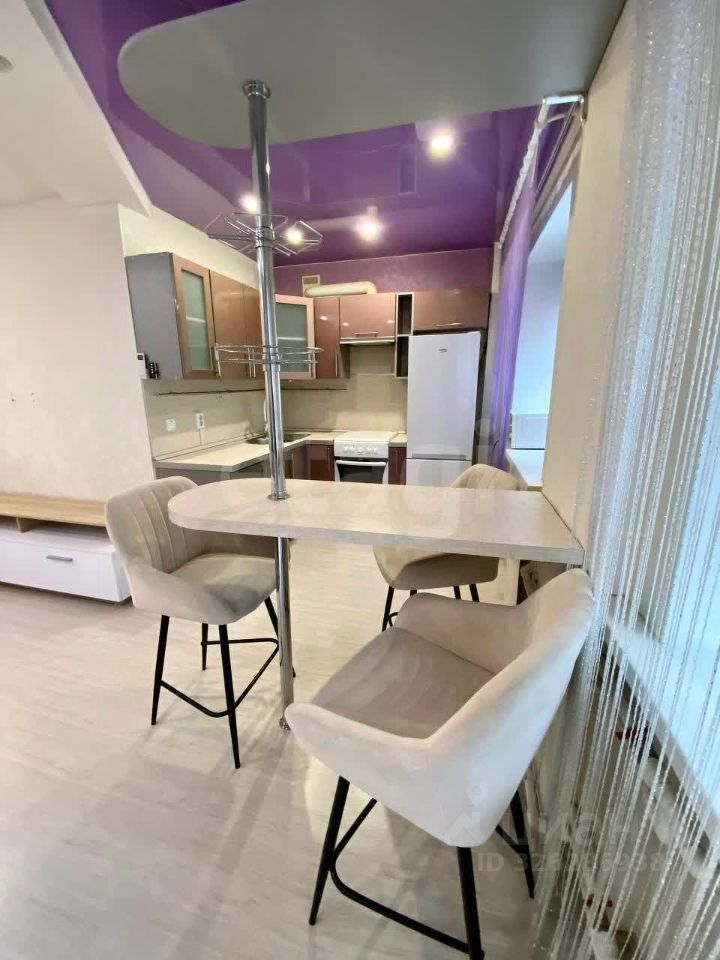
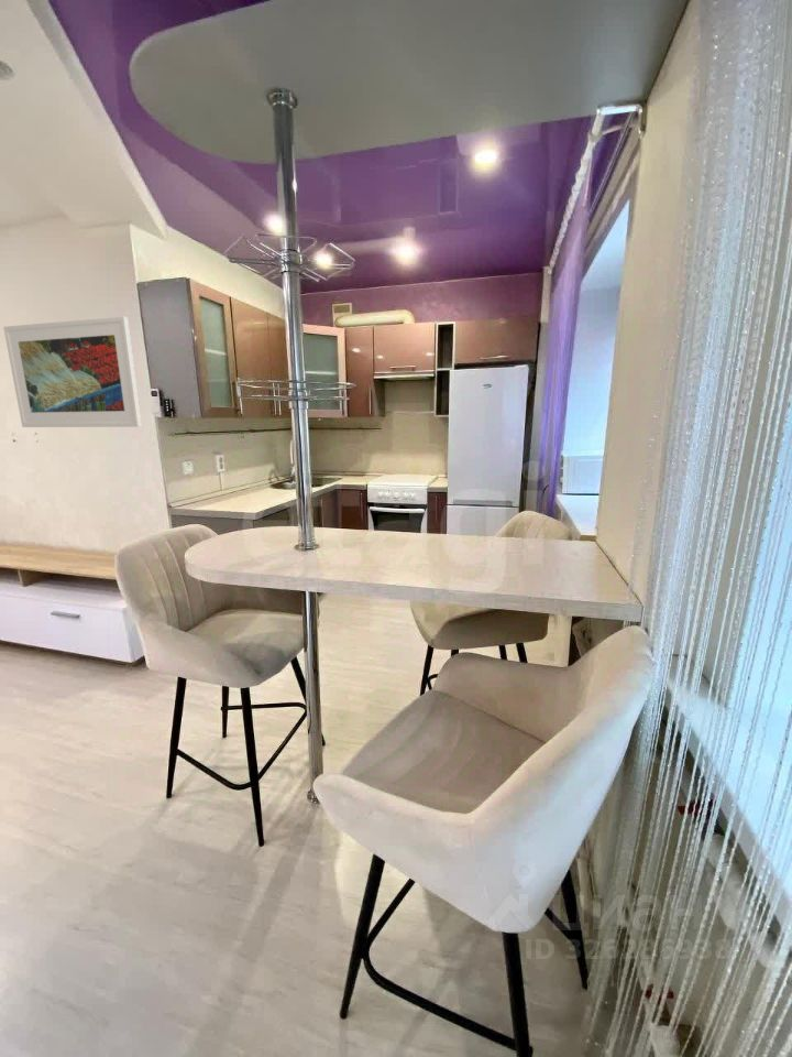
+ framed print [2,315,142,428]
